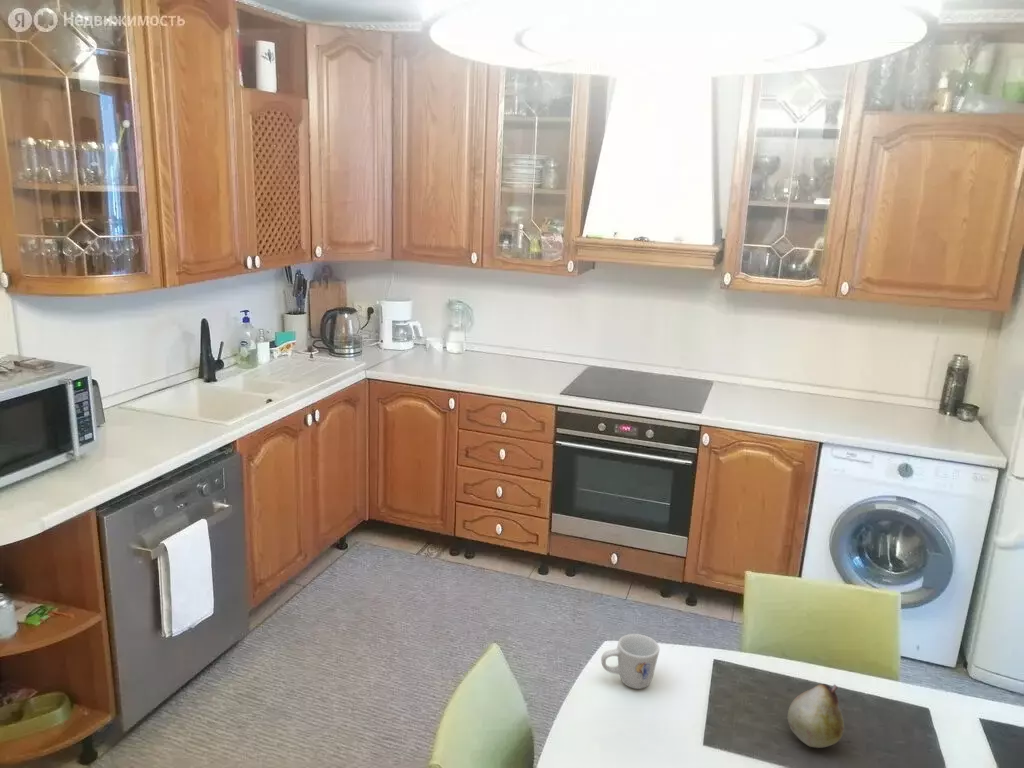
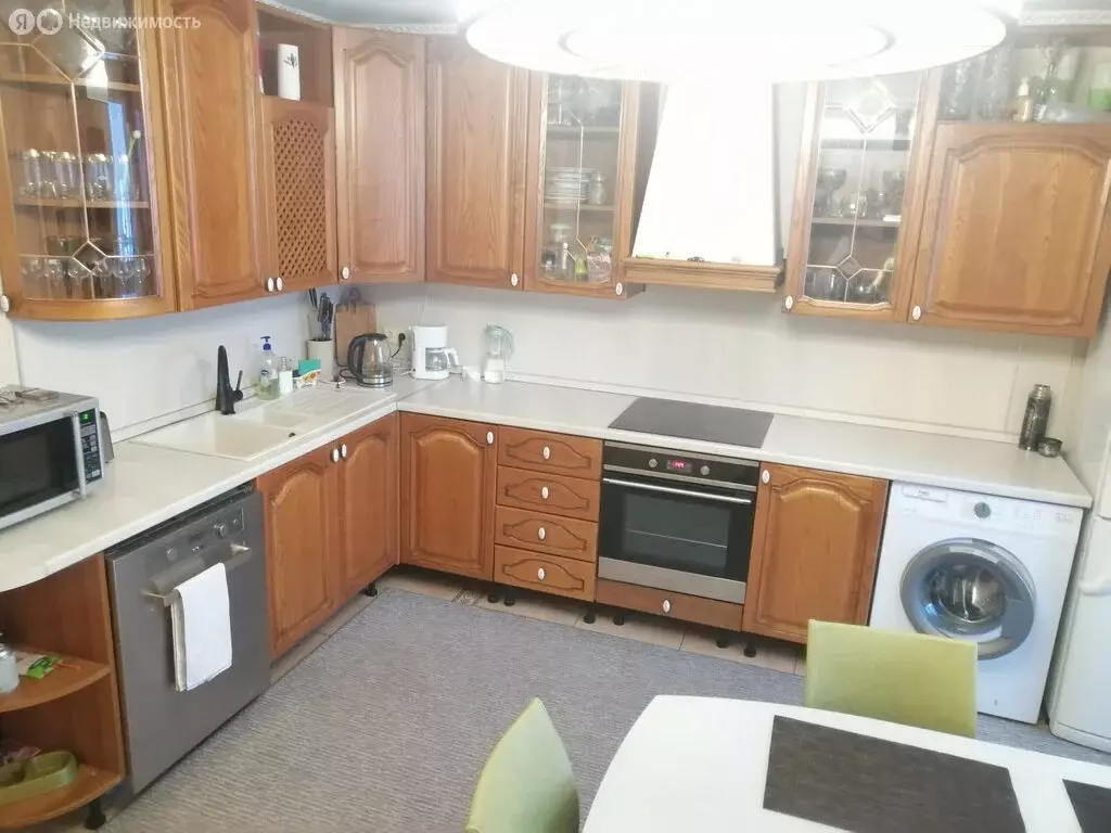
- fruit [787,683,845,749]
- mug [600,633,660,690]
